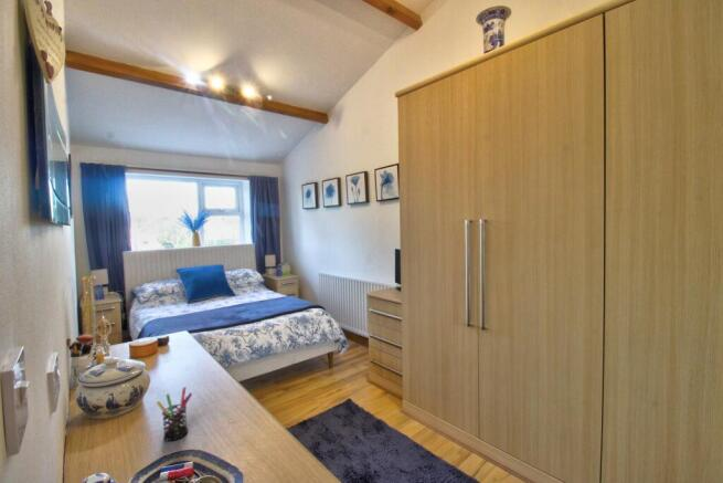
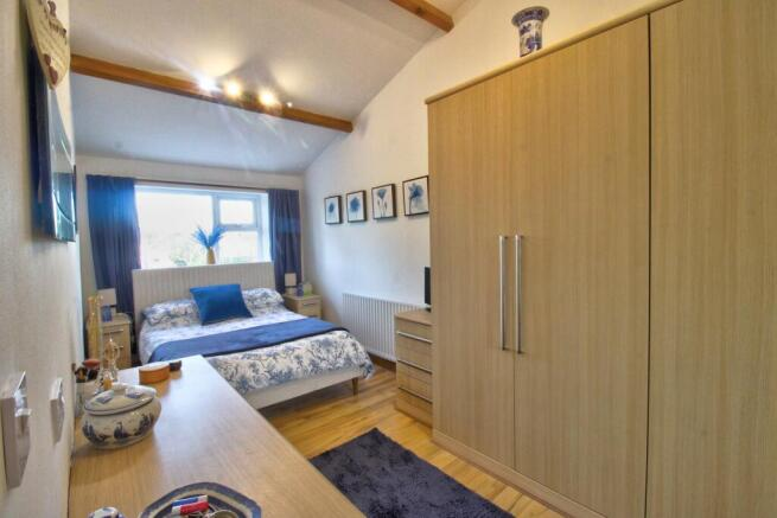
- pen holder [156,386,193,442]
